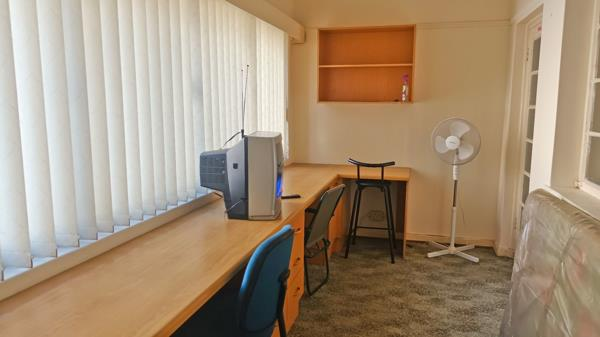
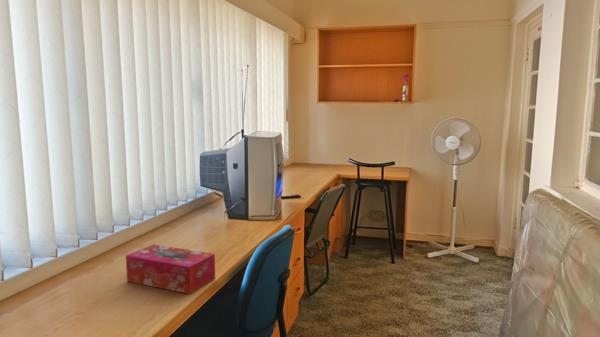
+ tissue box [125,243,216,295]
